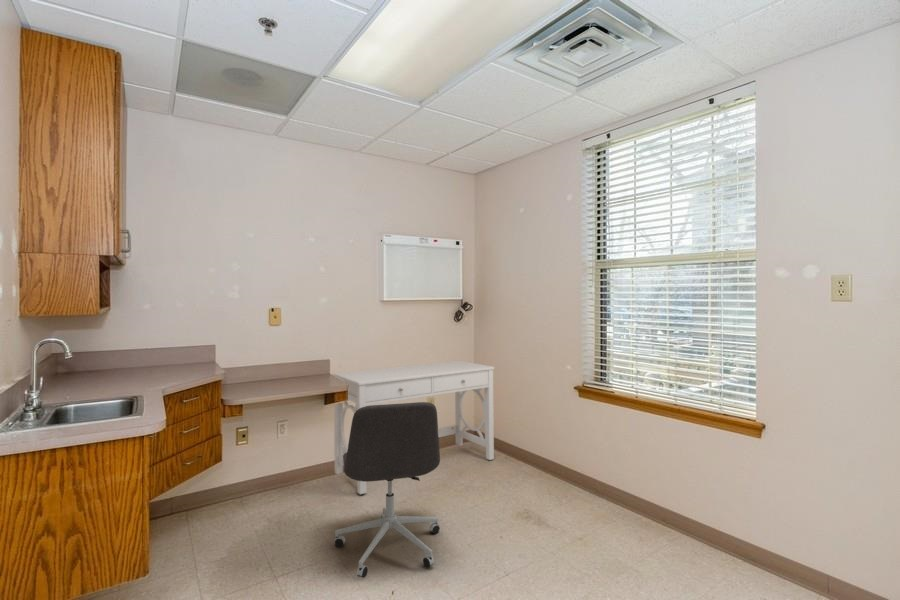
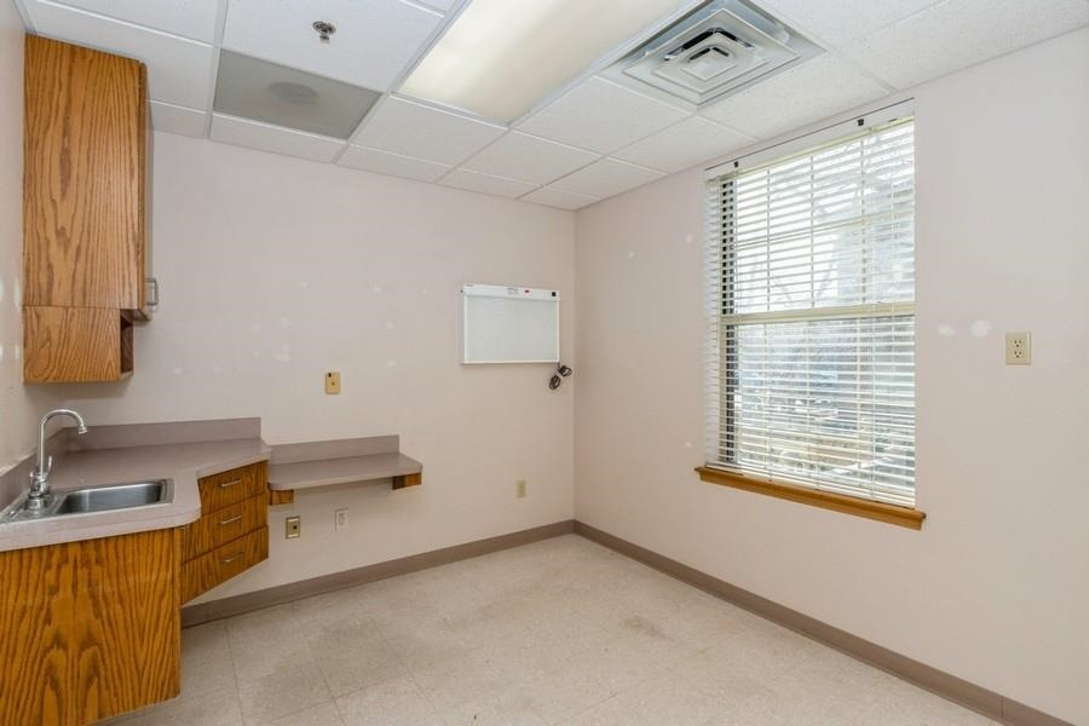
- desk [332,360,495,495]
- office chair [333,401,441,579]
